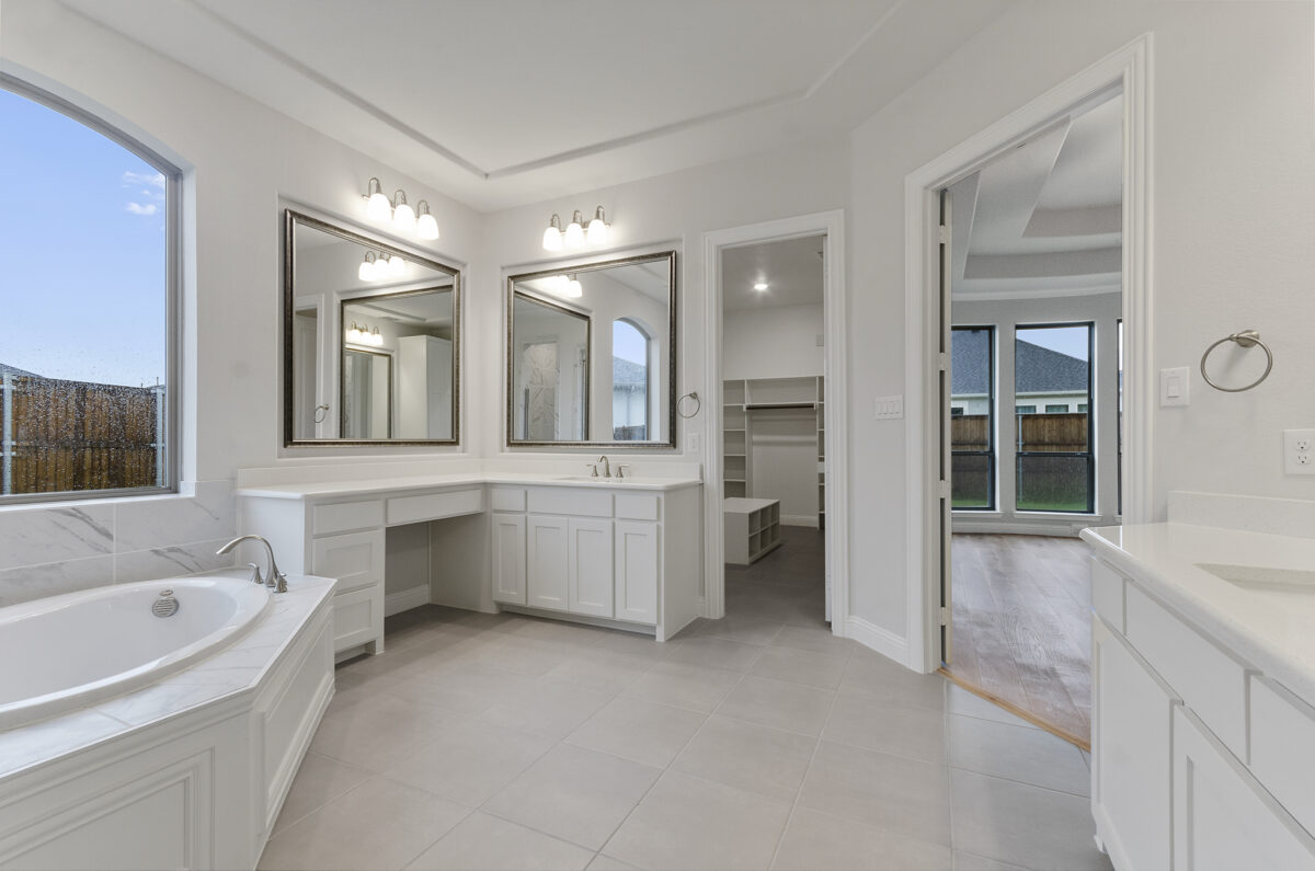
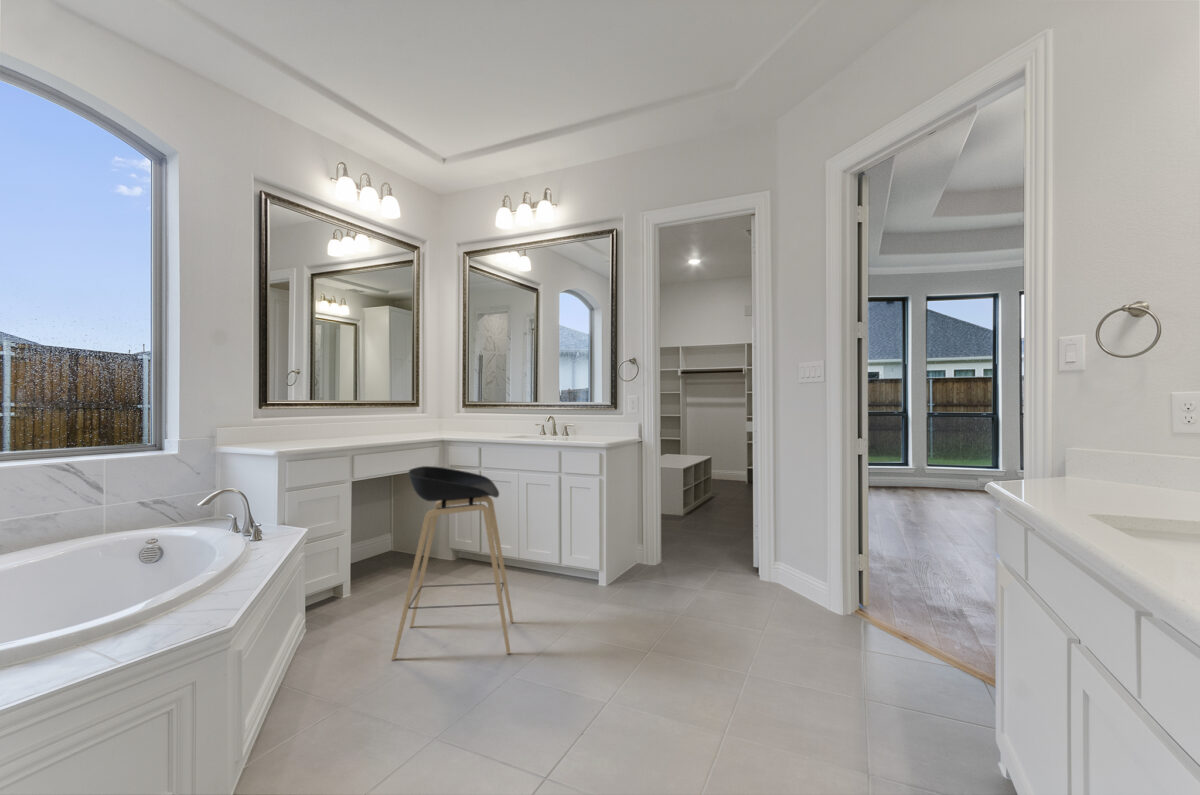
+ stool [391,465,515,661]
